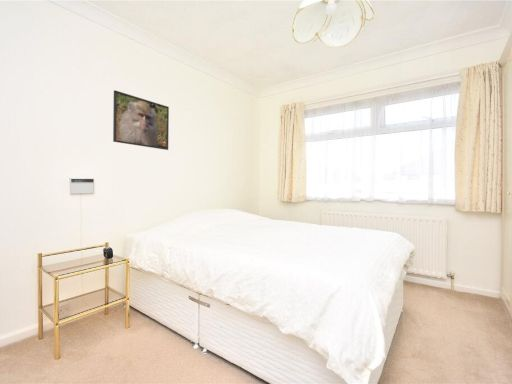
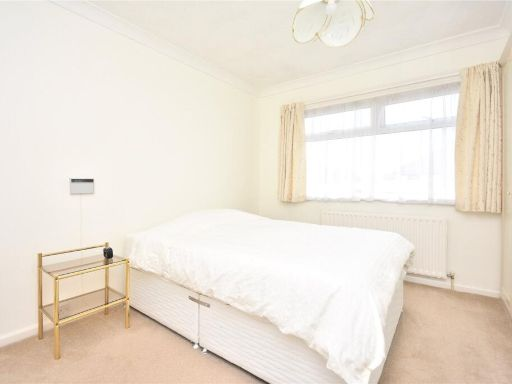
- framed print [112,89,170,151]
